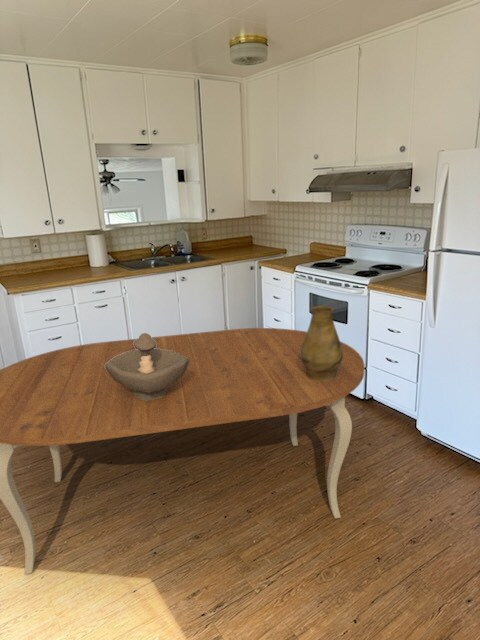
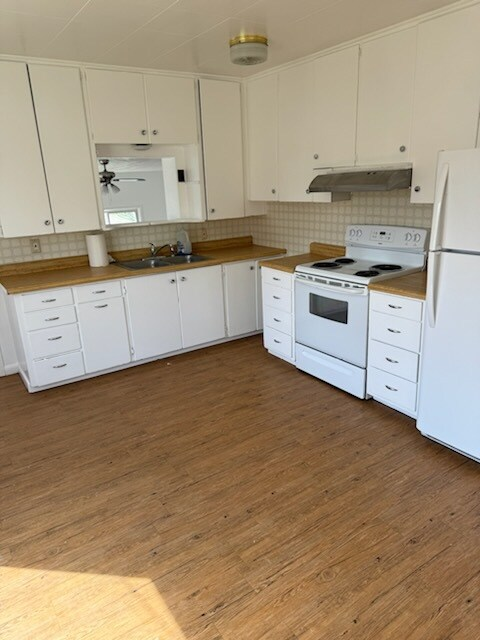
- decorative bowl [105,332,189,401]
- pitcher [300,305,343,381]
- dining table [0,327,366,576]
